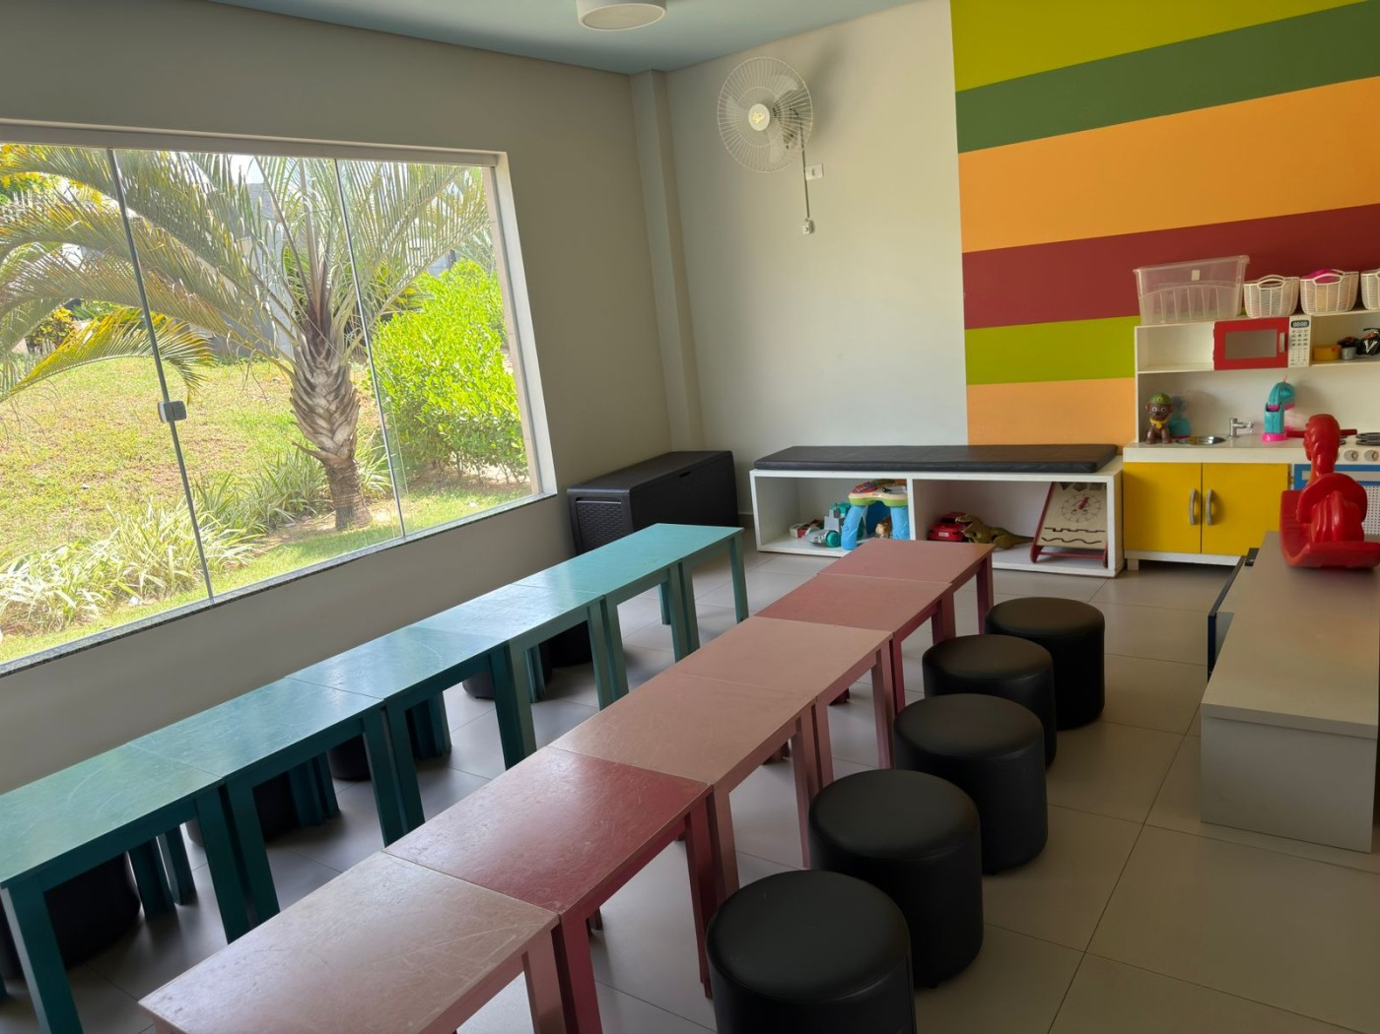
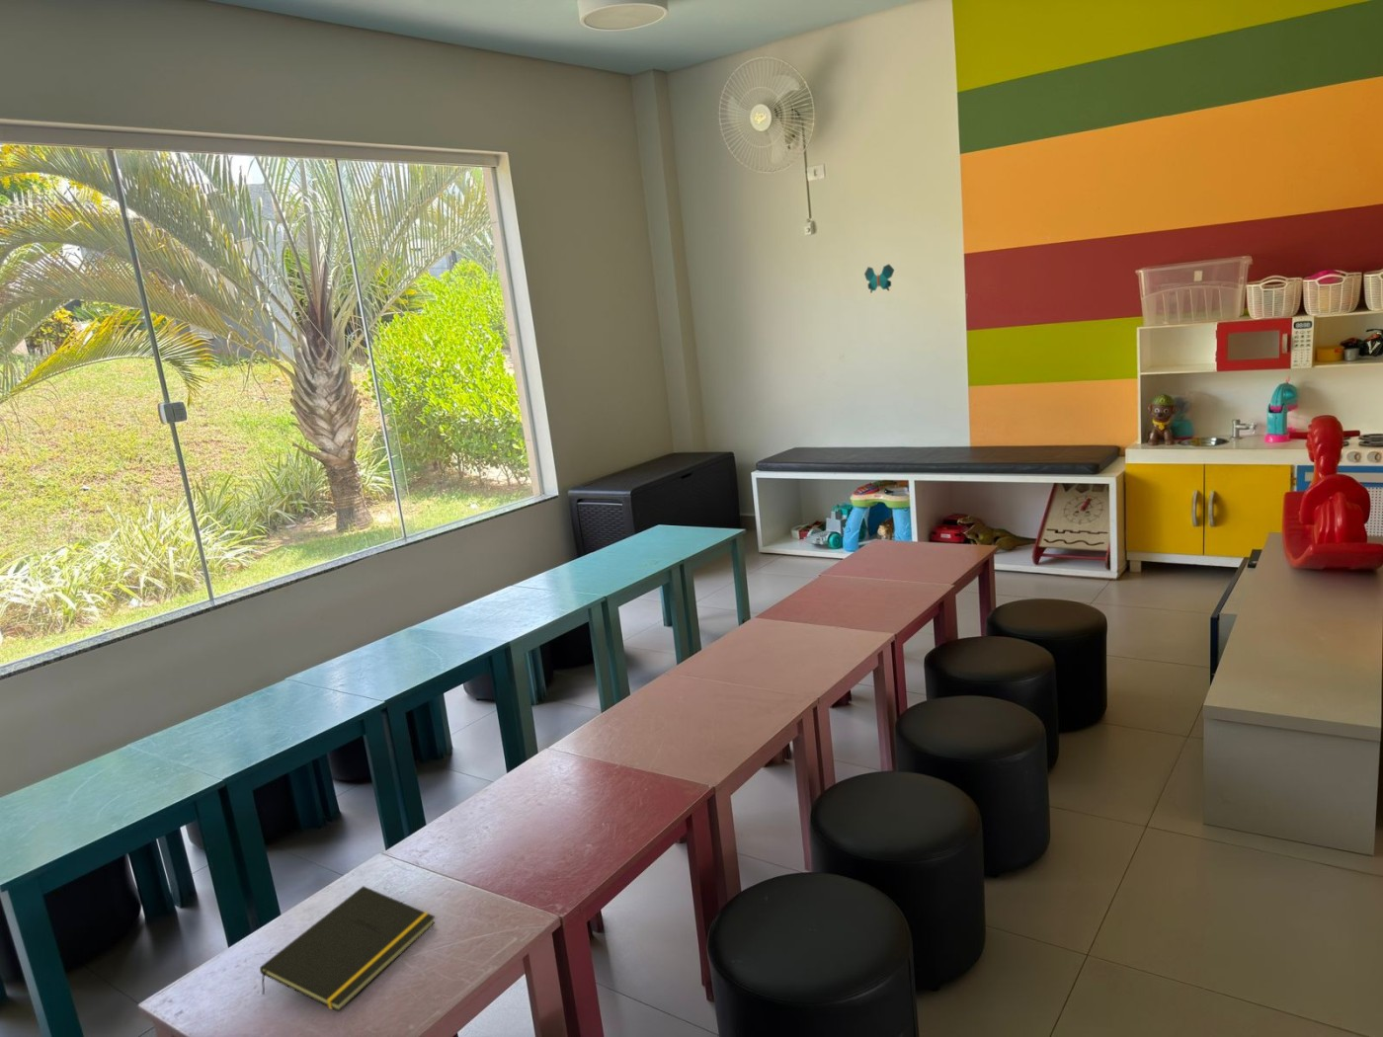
+ notepad [259,884,436,1012]
+ decorative butterfly [864,263,895,293]
